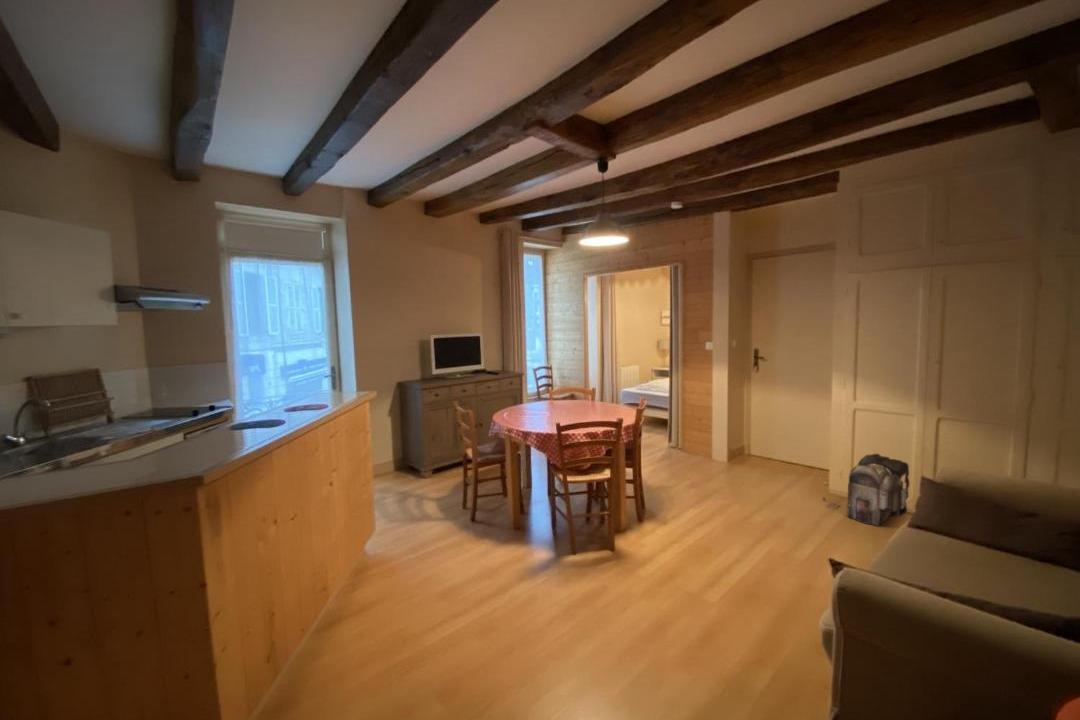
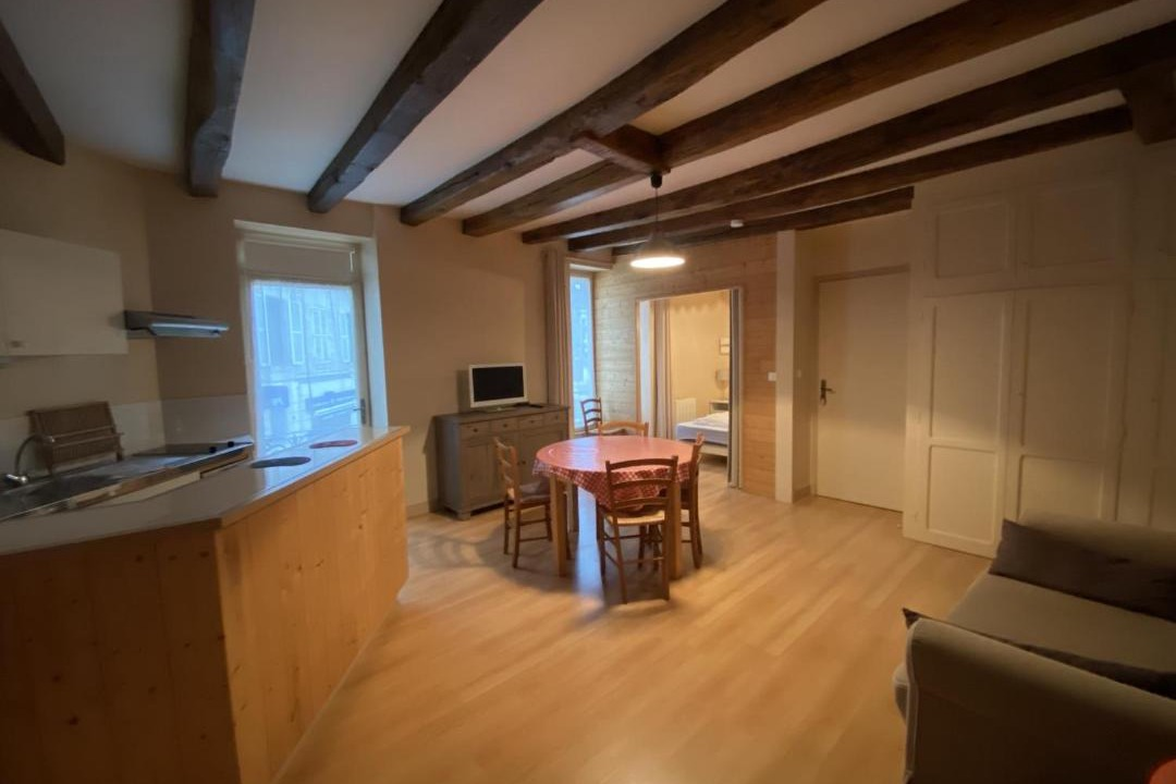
- architectural model [818,453,910,527]
